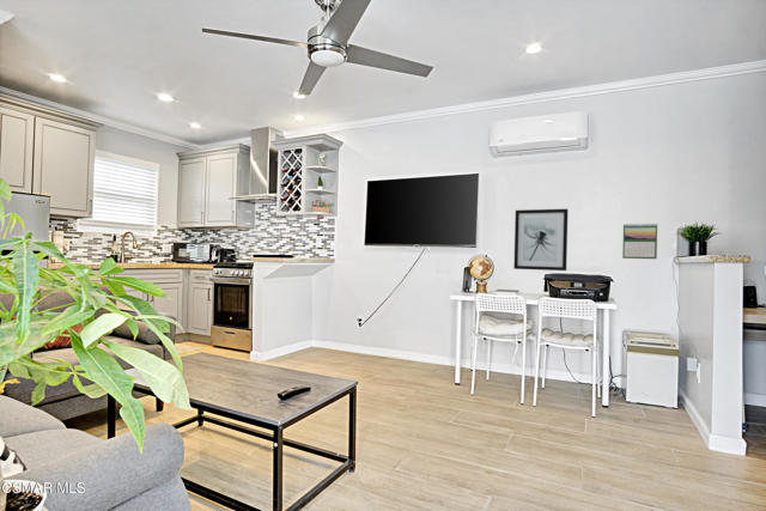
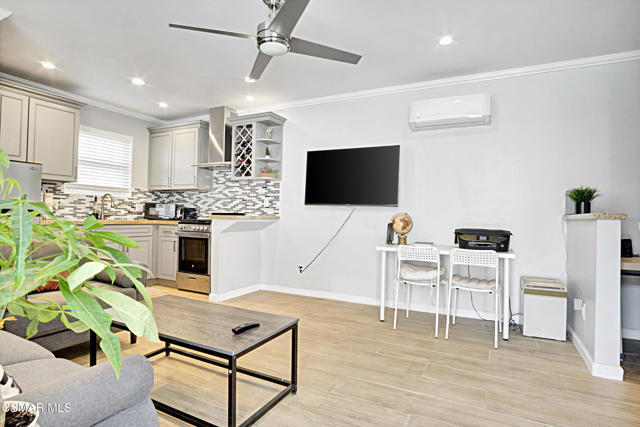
- wall art [512,208,569,272]
- calendar [621,223,658,260]
